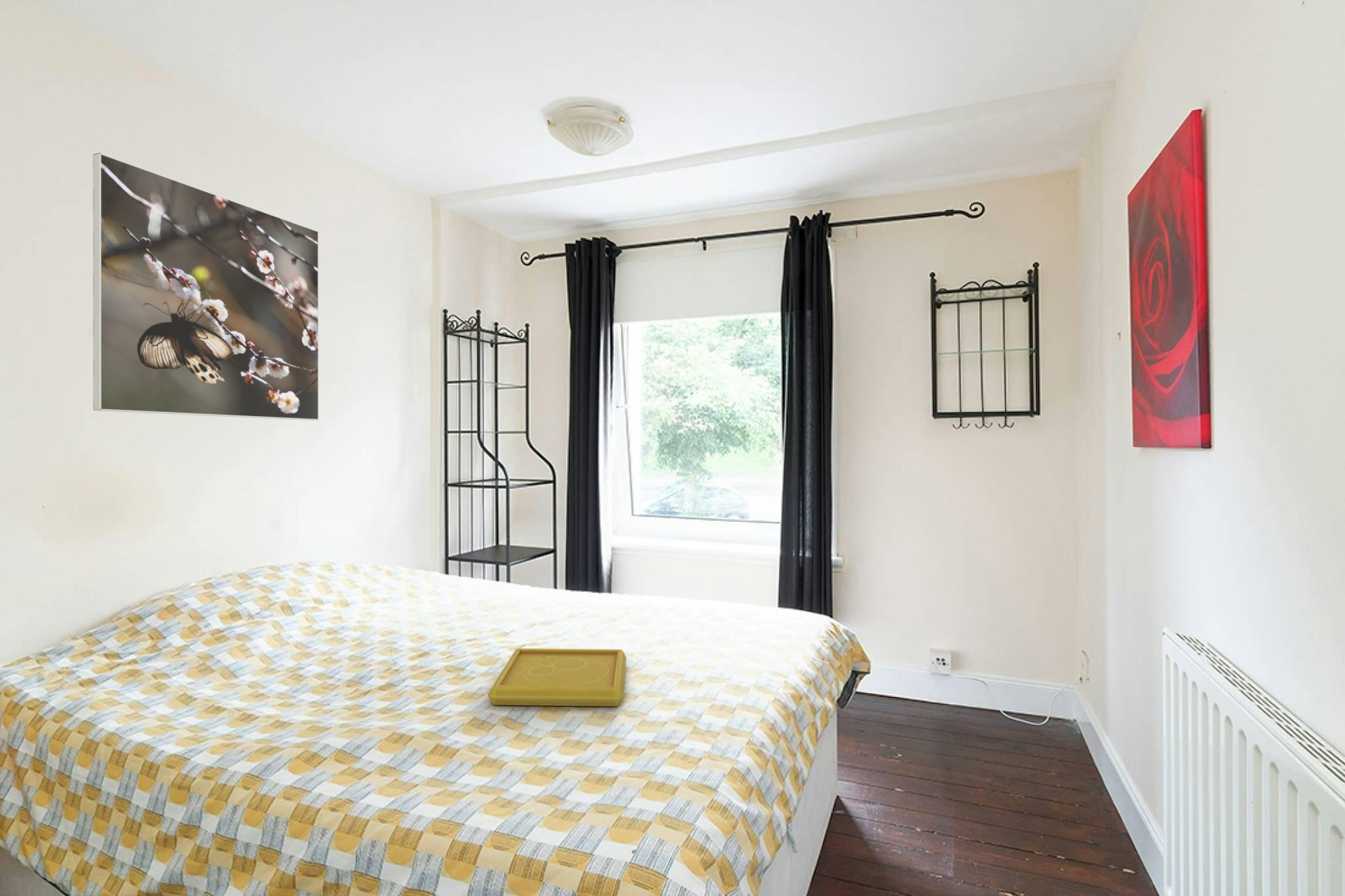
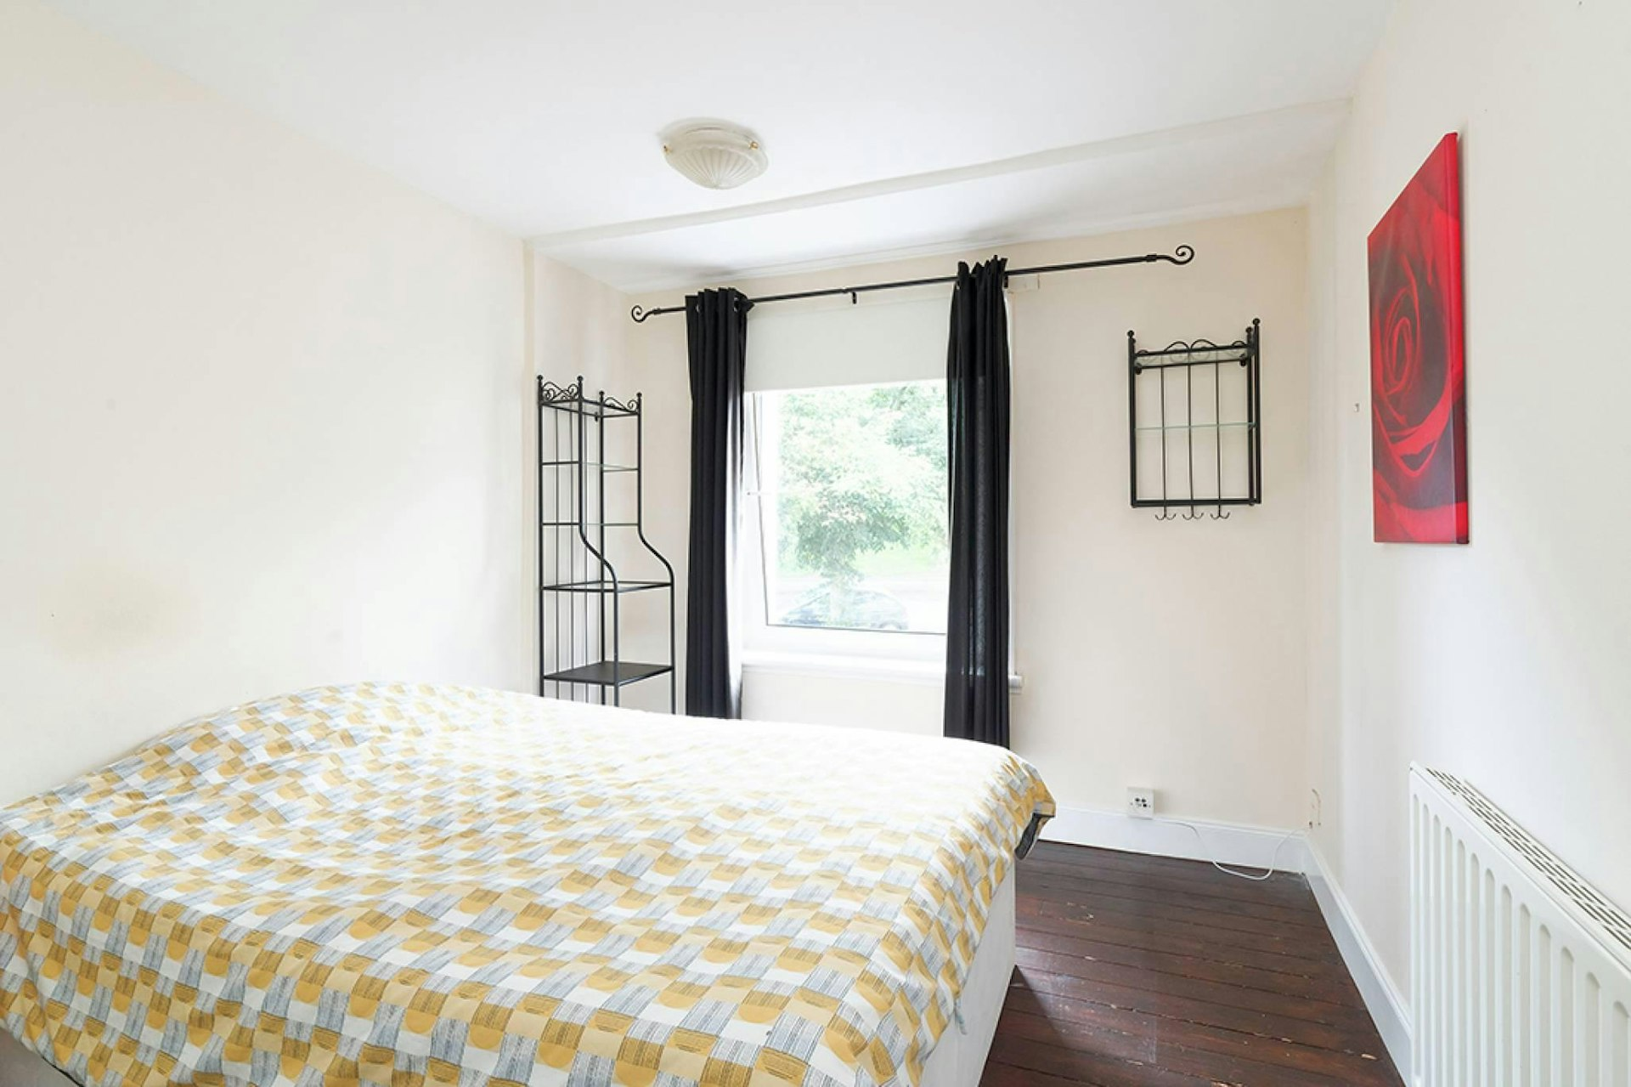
- serving tray [488,648,627,707]
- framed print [92,152,319,421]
